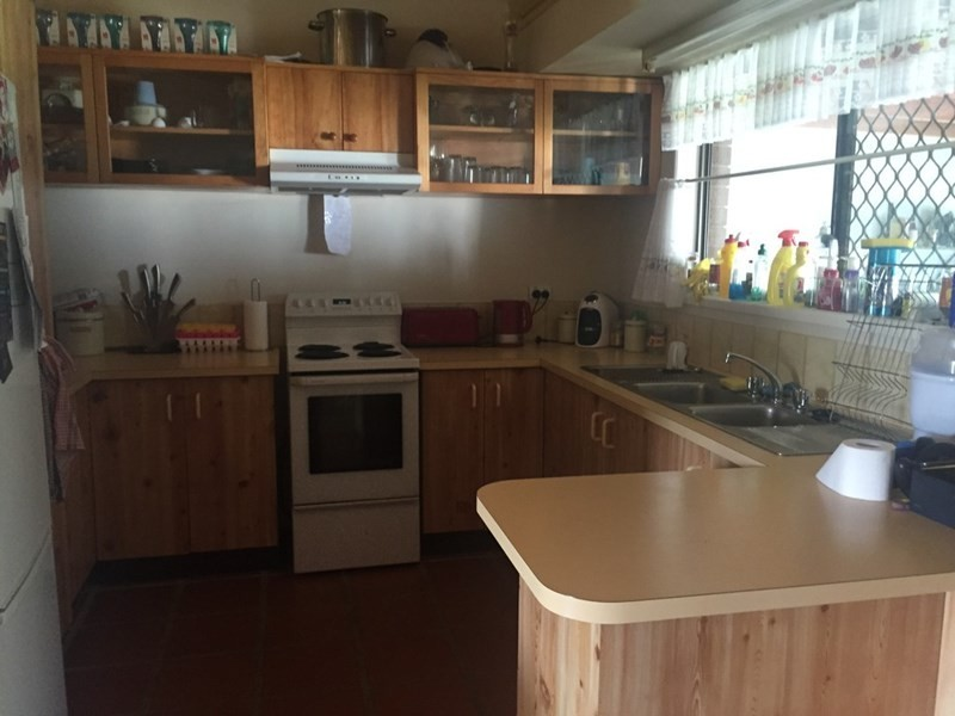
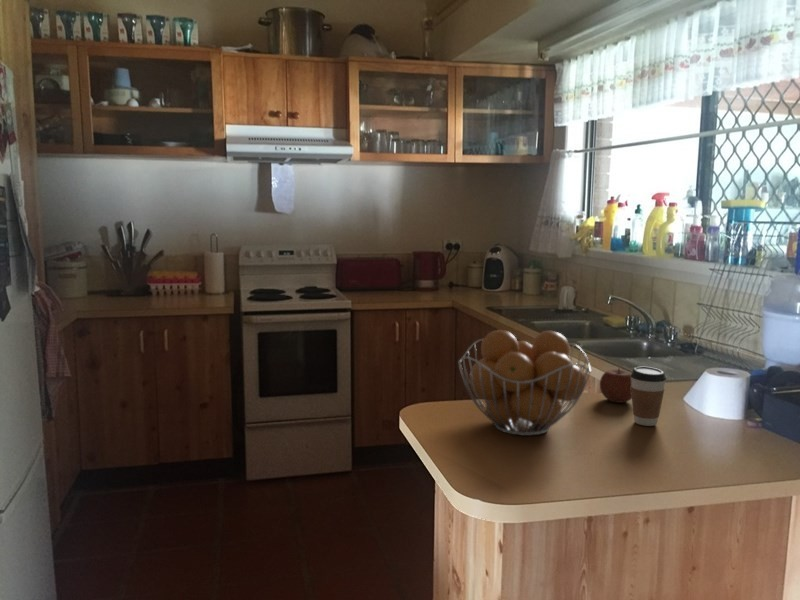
+ apple [599,368,632,404]
+ coffee cup [631,366,667,427]
+ fruit basket [457,329,592,437]
